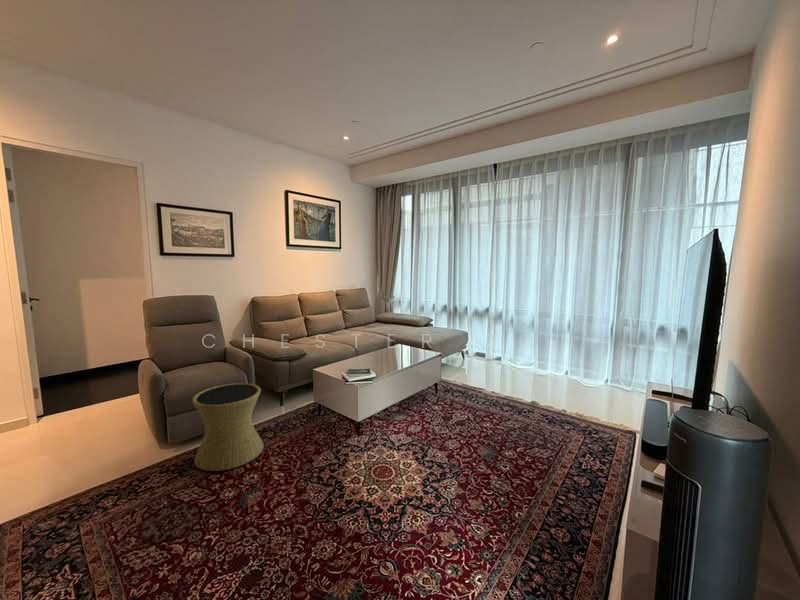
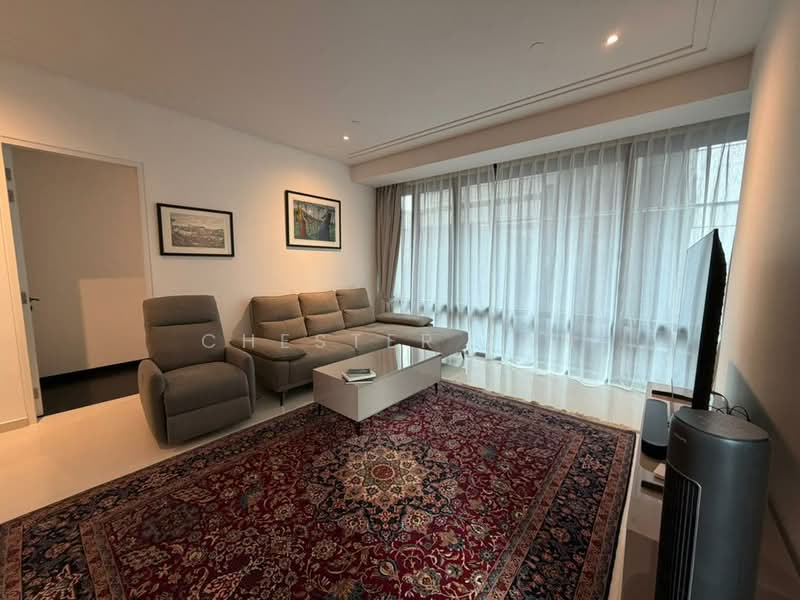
- side table [191,382,265,472]
